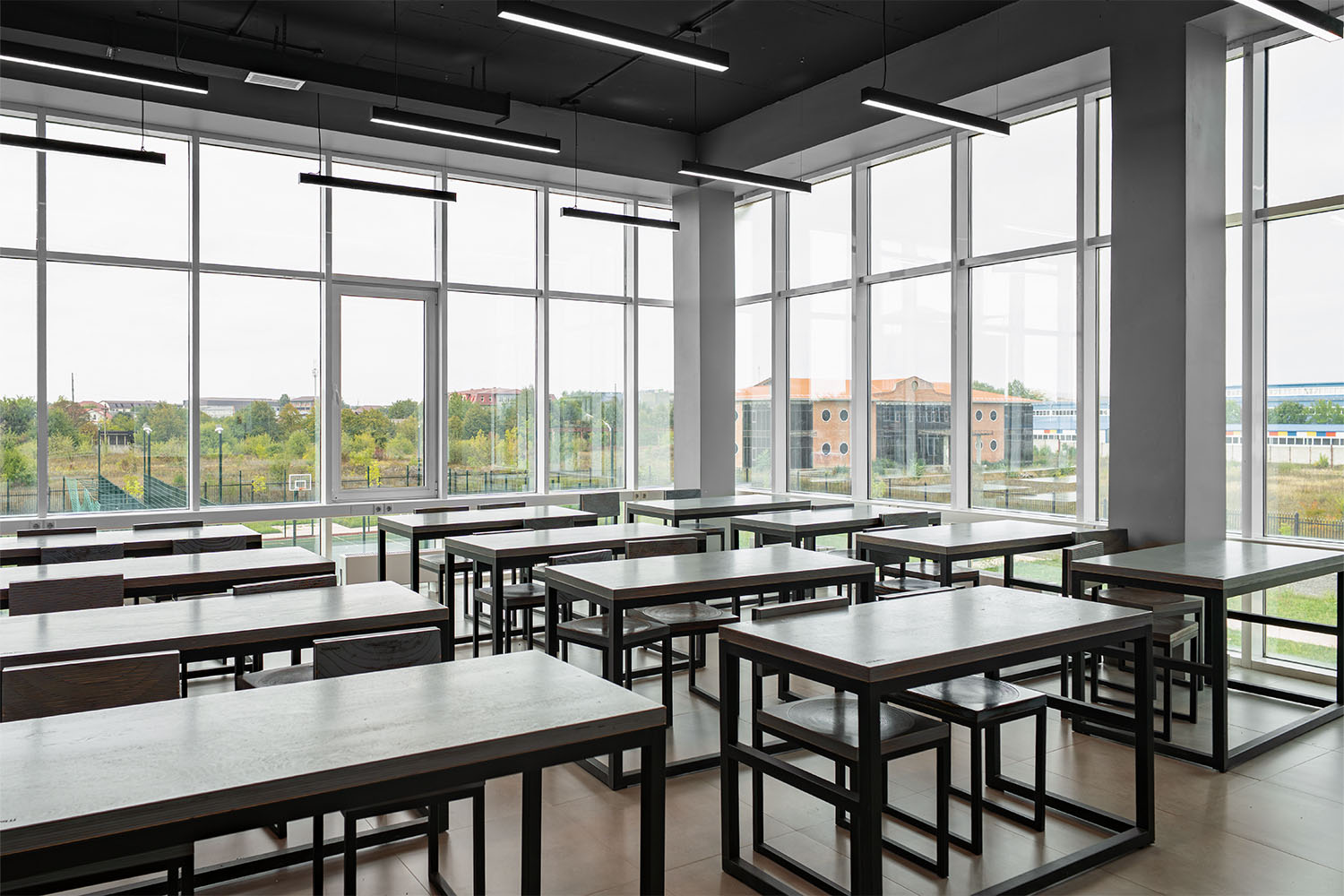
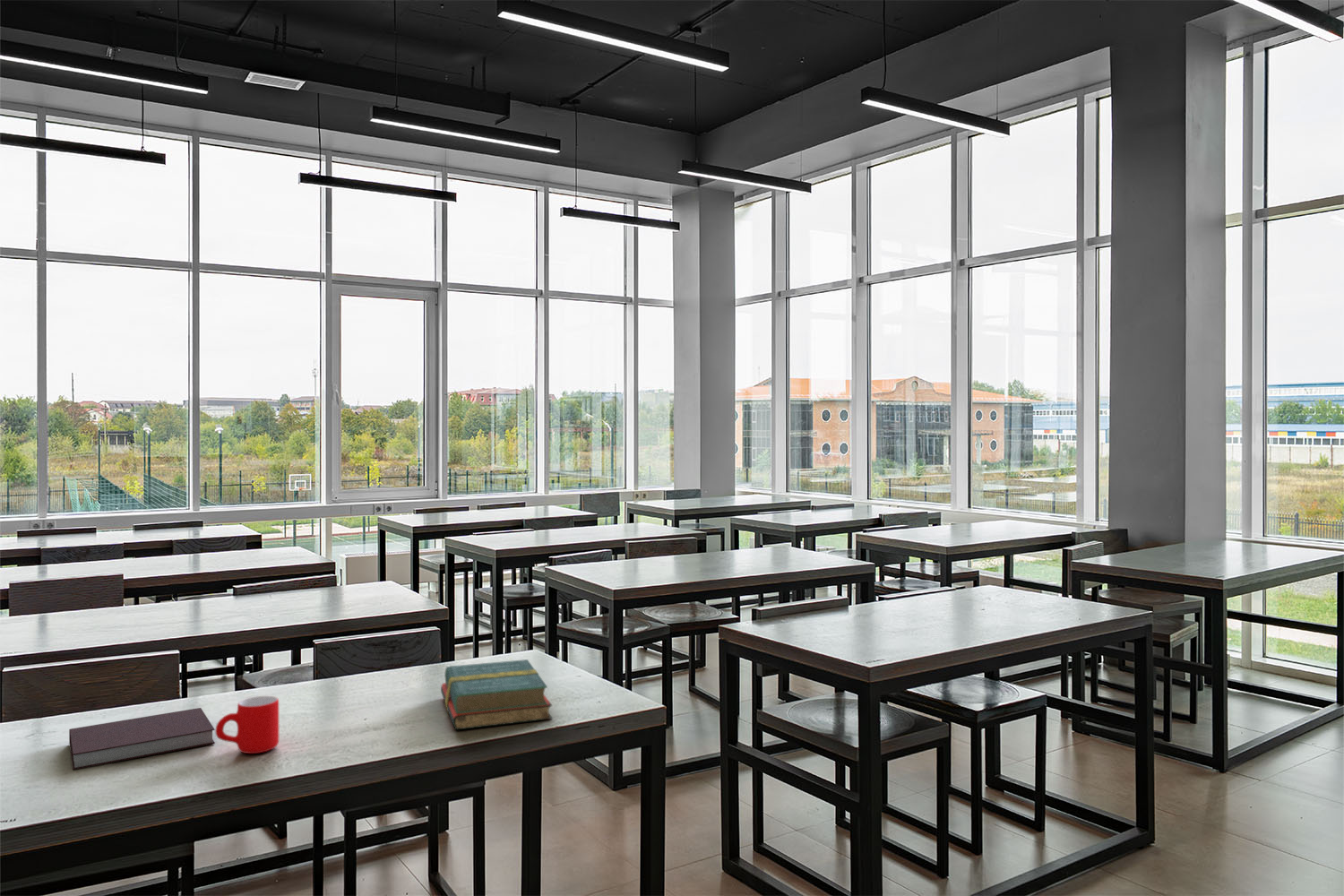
+ hardback book [440,659,553,730]
+ mug [214,695,280,754]
+ notebook [68,707,216,771]
